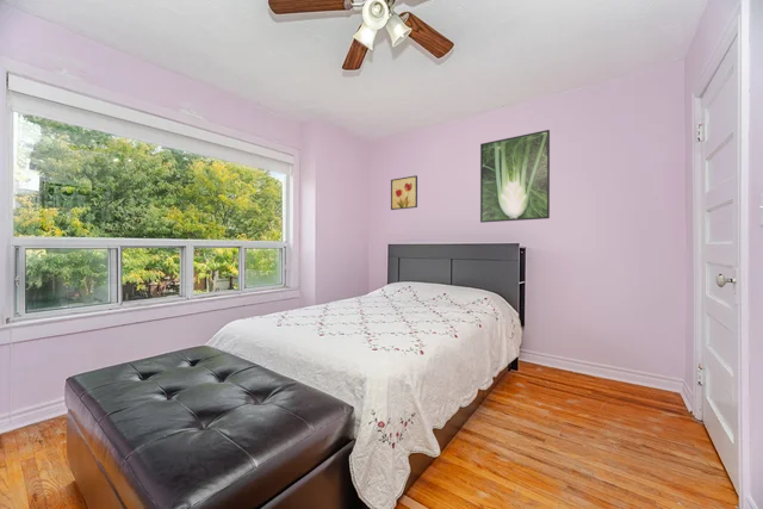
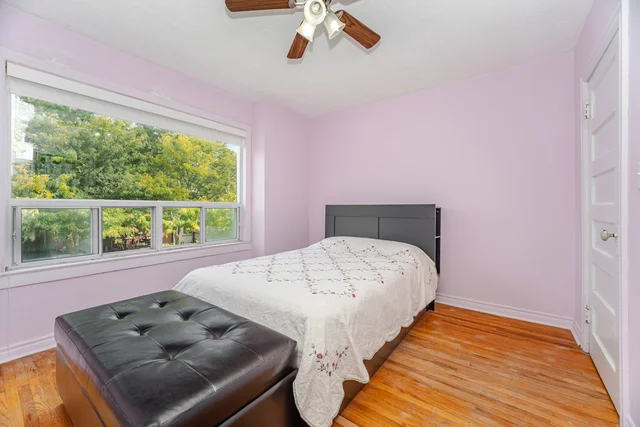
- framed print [479,129,551,224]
- wall art [390,174,418,211]
